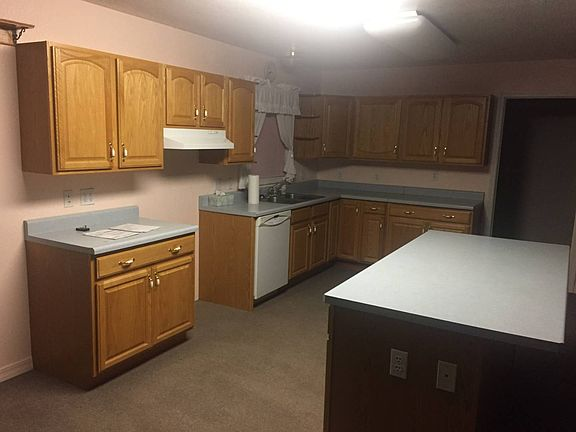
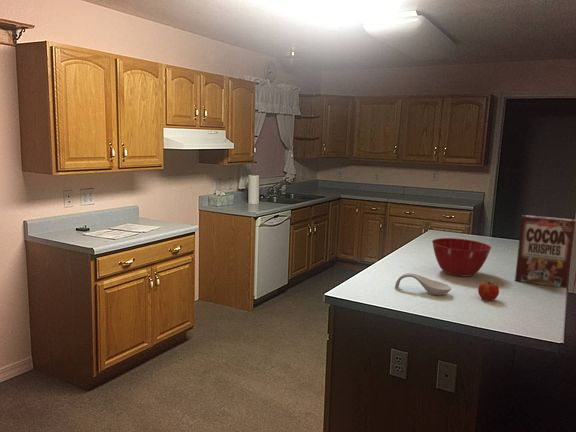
+ mixing bowl [431,237,492,277]
+ spoon rest [394,272,452,296]
+ cereal box [514,214,576,289]
+ fruit [477,280,500,301]
